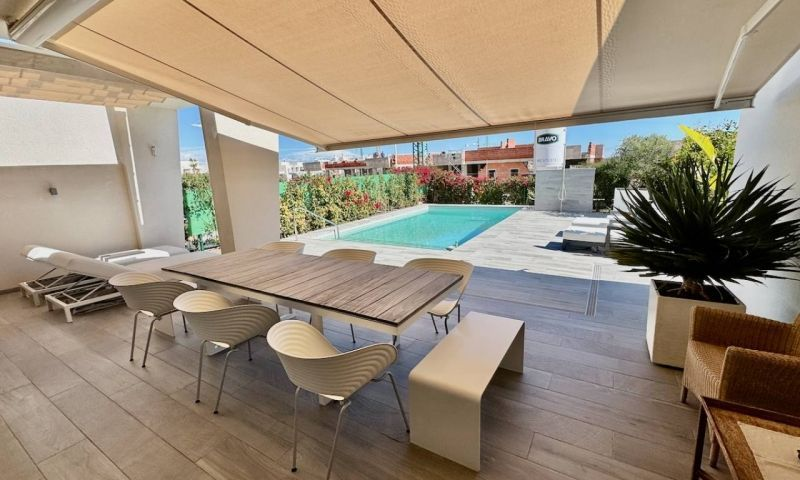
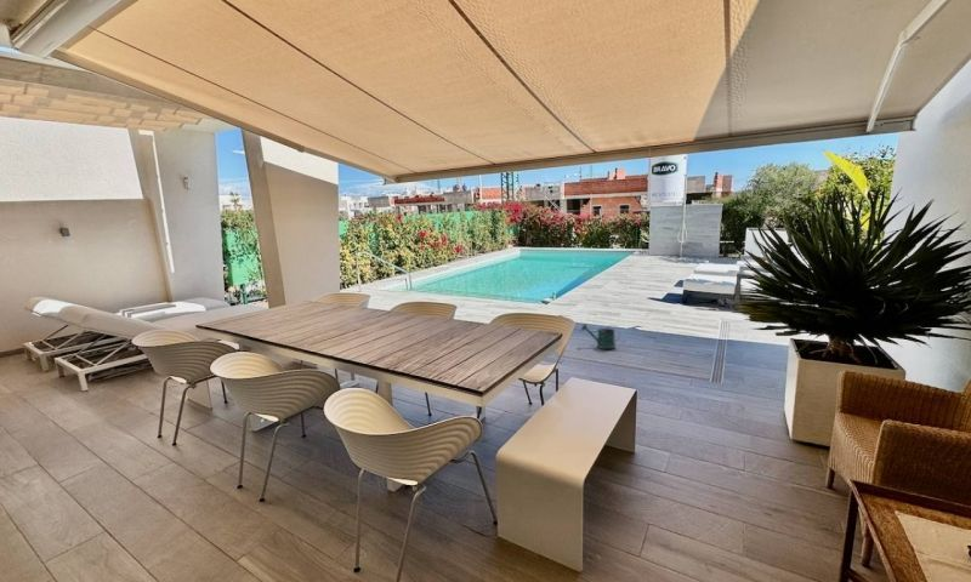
+ watering can [580,323,621,350]
